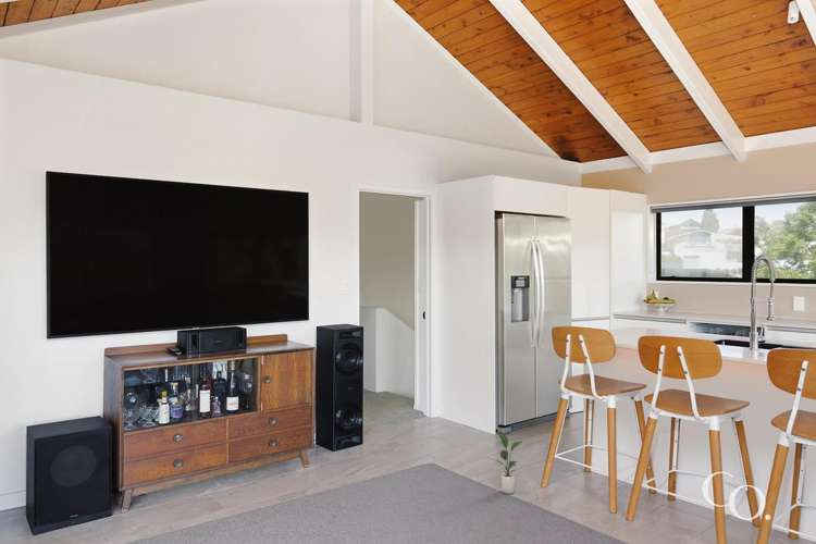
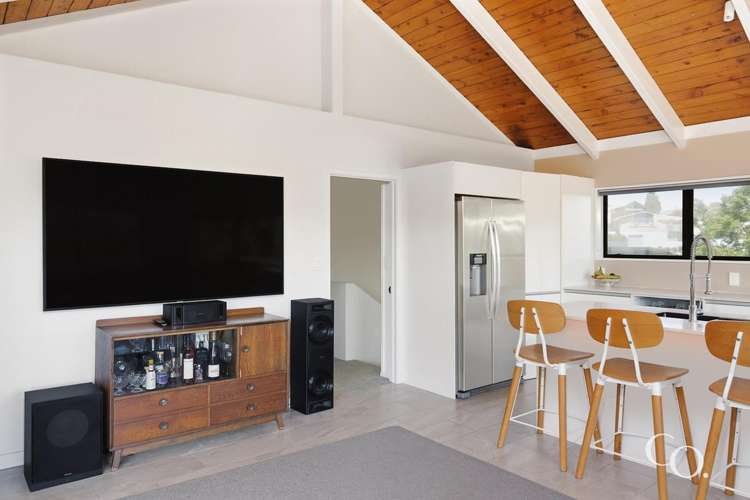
- potted plant [495,431,523,495]
